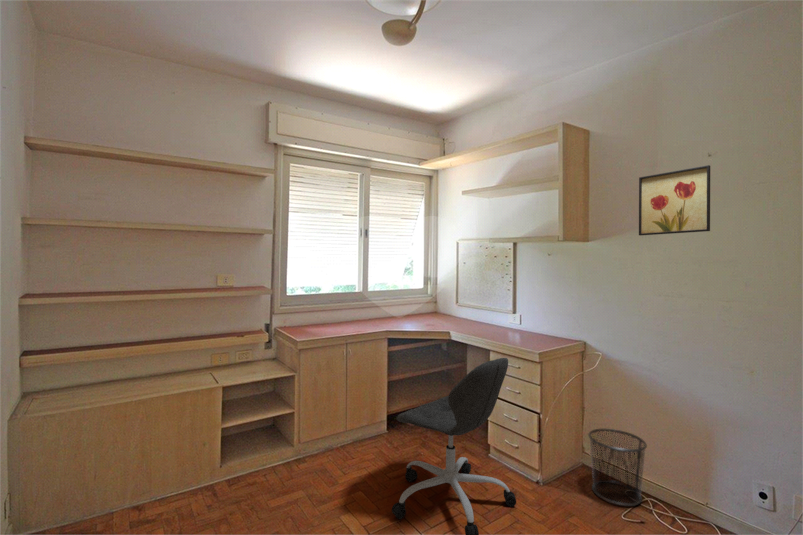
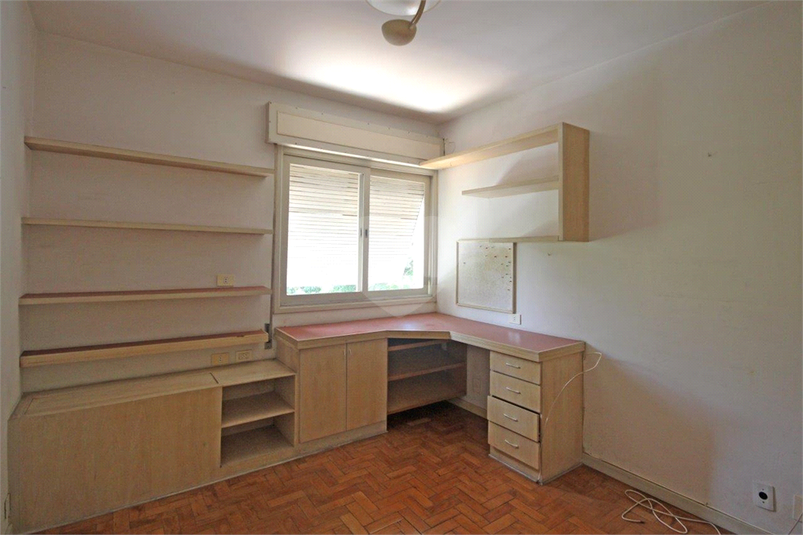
- wall art [638,164,711,236]
- office chair [391,357,517,535]
- waste bin [587,428,648,507]
